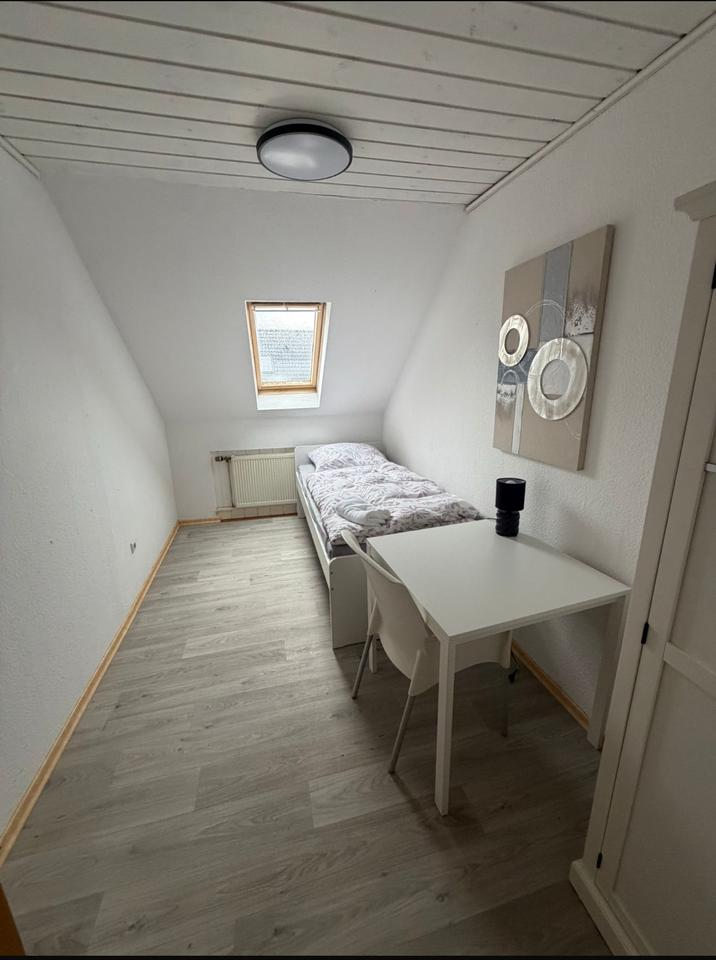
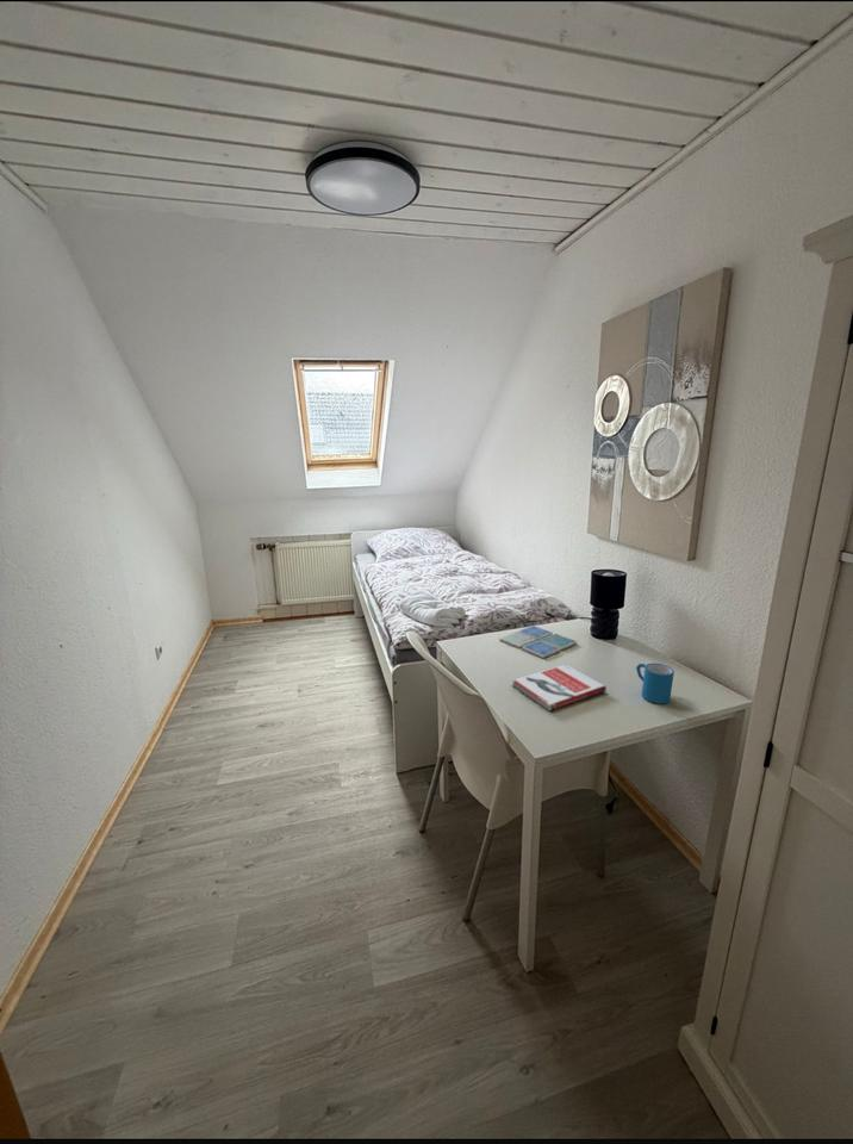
+ mug [635,663,675,705]
+ drink coaster [498,624,578,659]
+ book [511,663,608,711]
